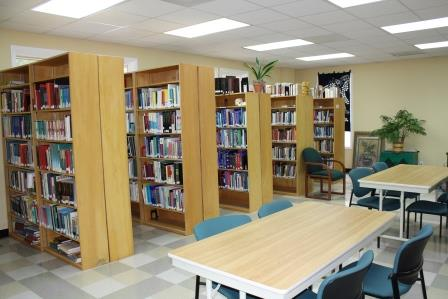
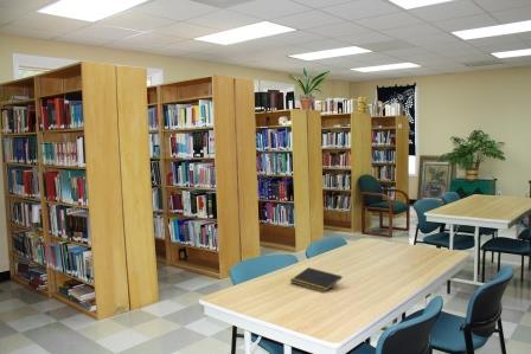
+ notepad [289,266,344,294]
